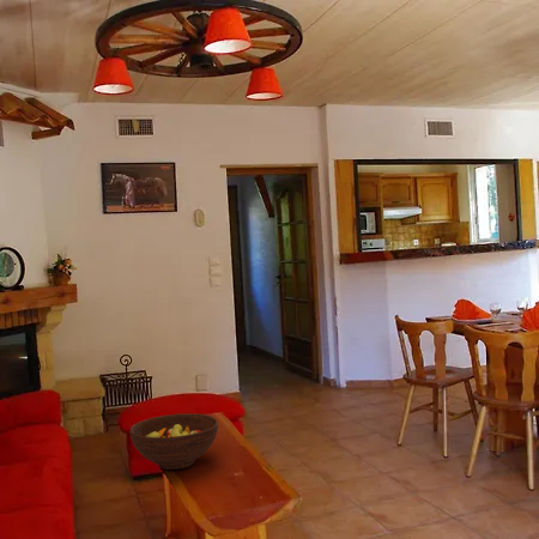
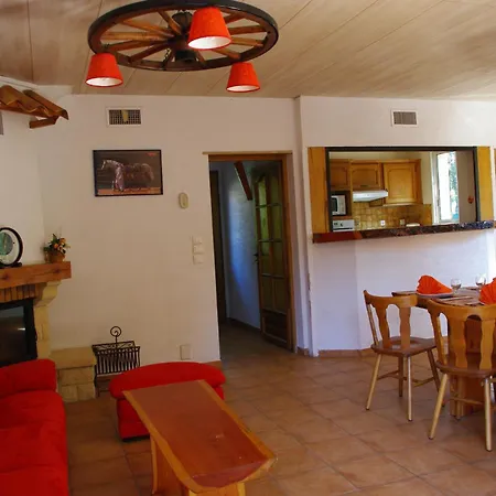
- fruit bowl [129,412,219,471]
